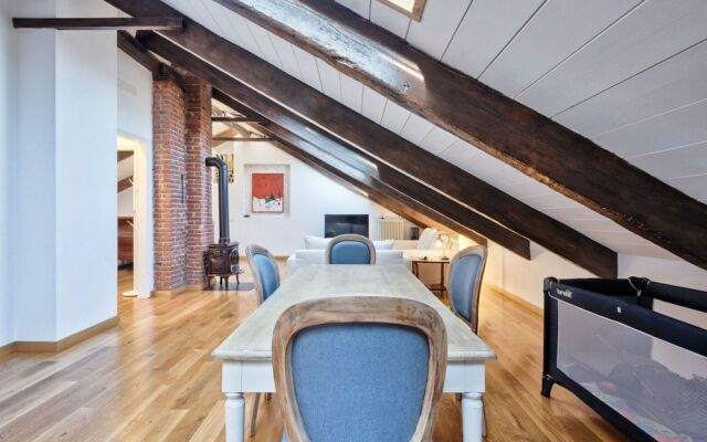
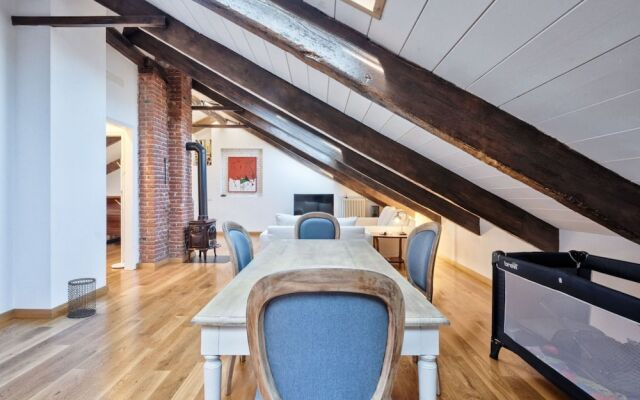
+ wastebasket [67,277,97,319]
